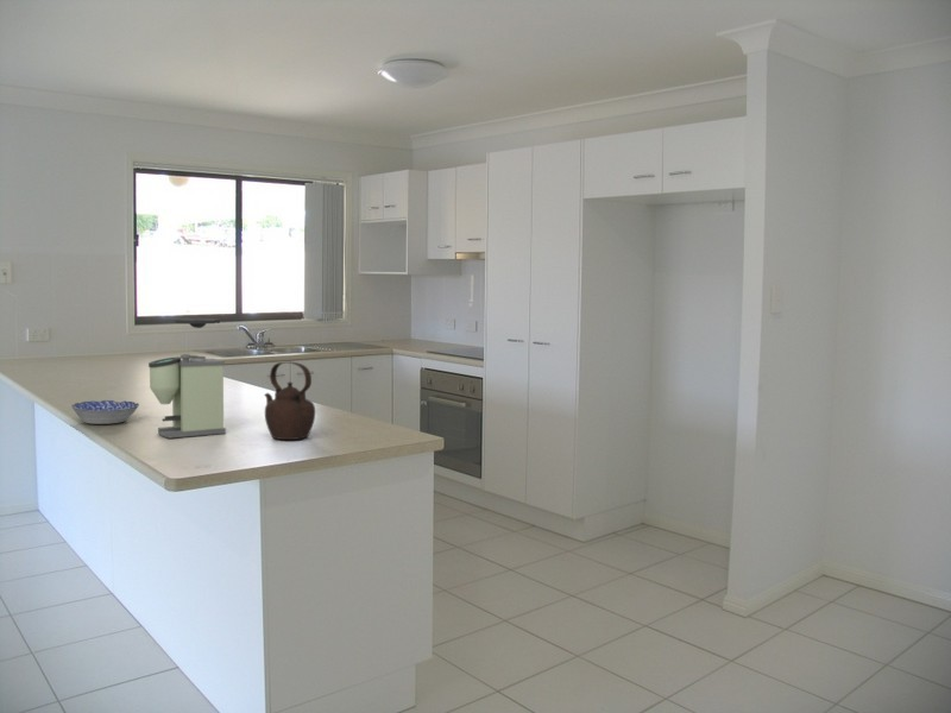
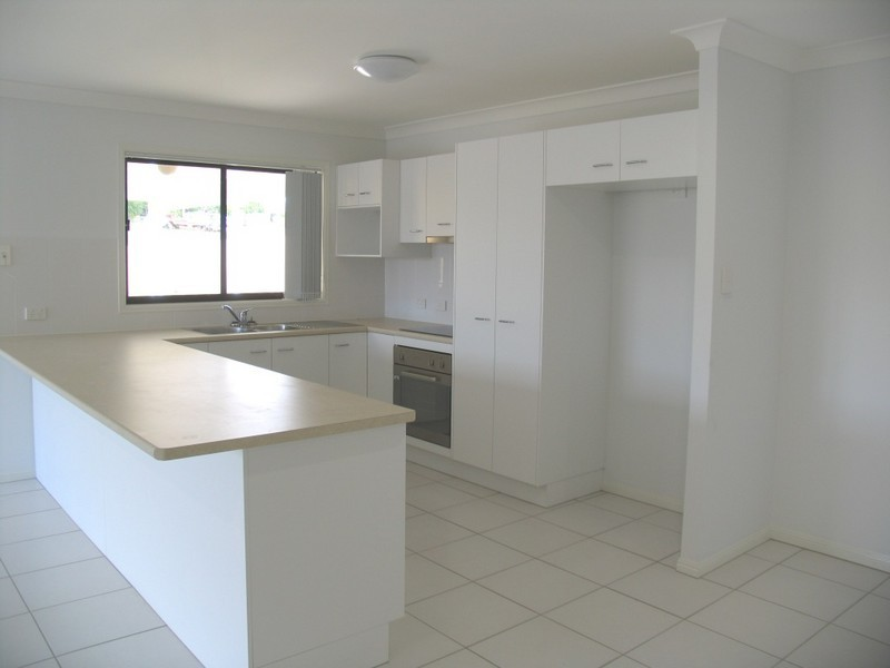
- coffee grinder [147,317,227,440]
- teapot [263,361,316,441]
- bowl [70,399,140,425]
